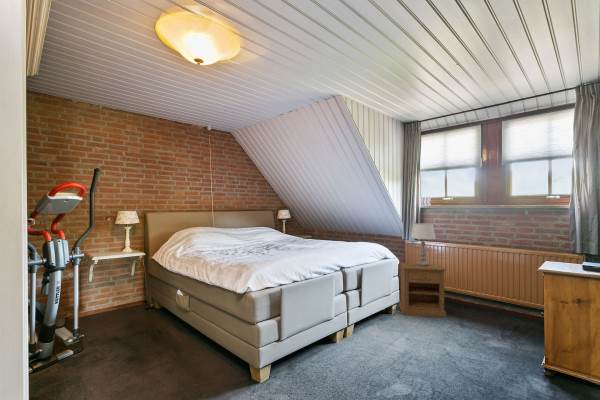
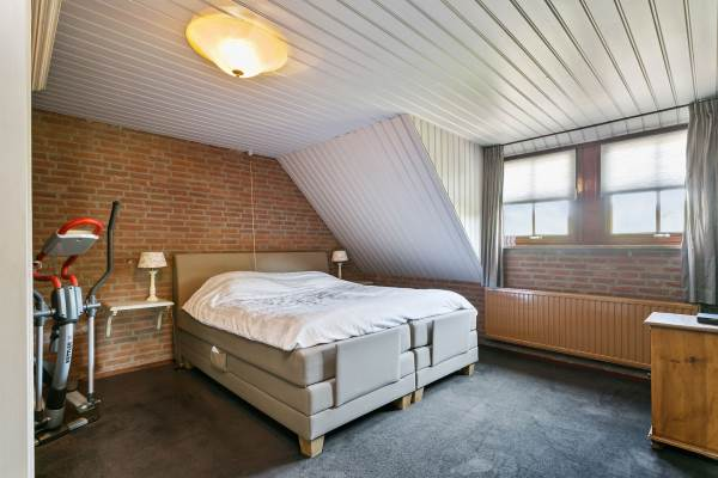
- table lamp [410,222,436,266]
- nightstand [398,261,447,318]
